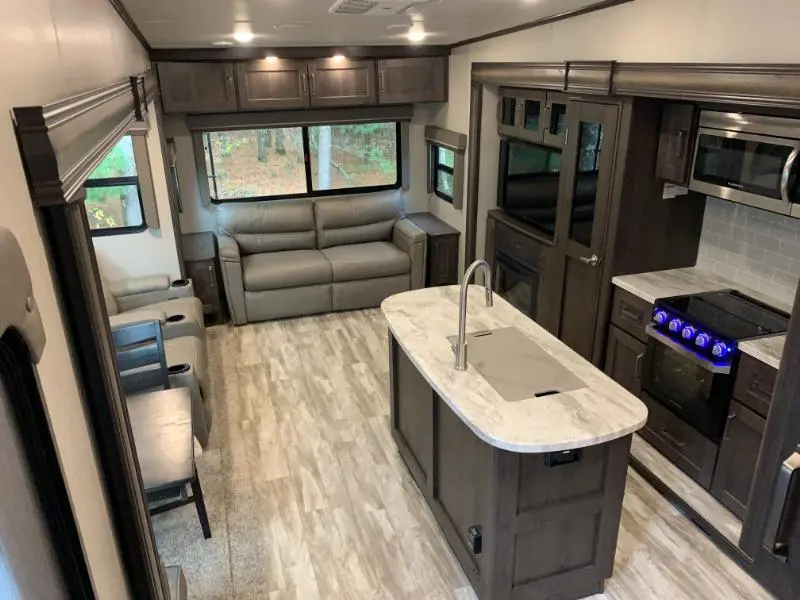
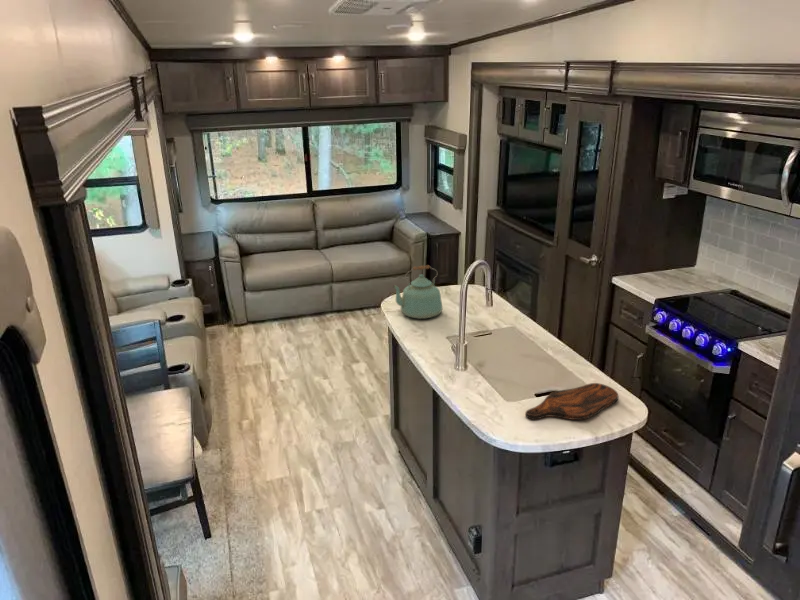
+ kettle [392,264,444,320]
+ cutting board [524,382,619,421]
